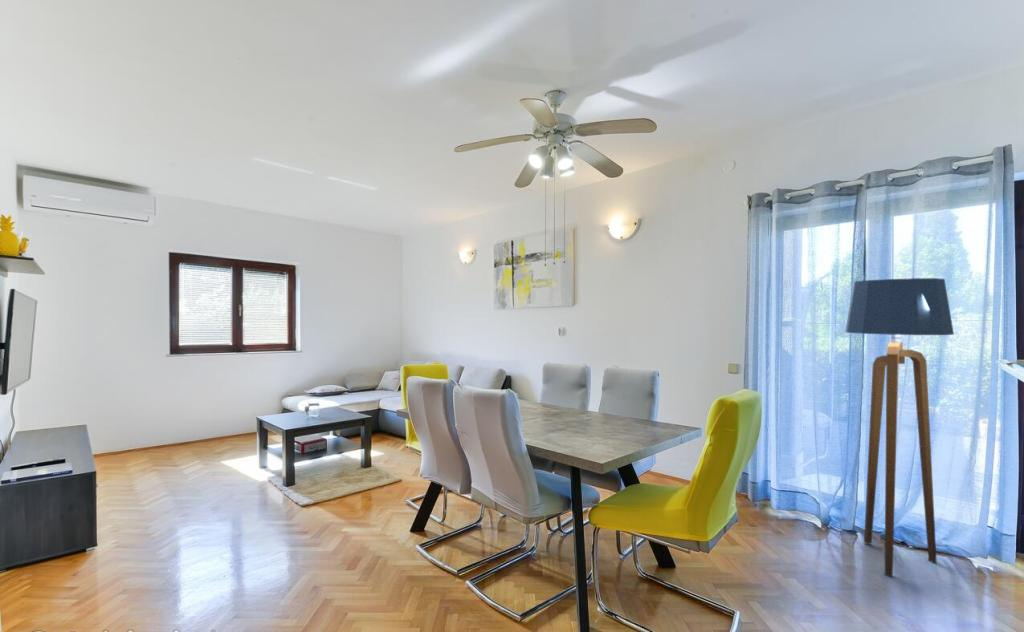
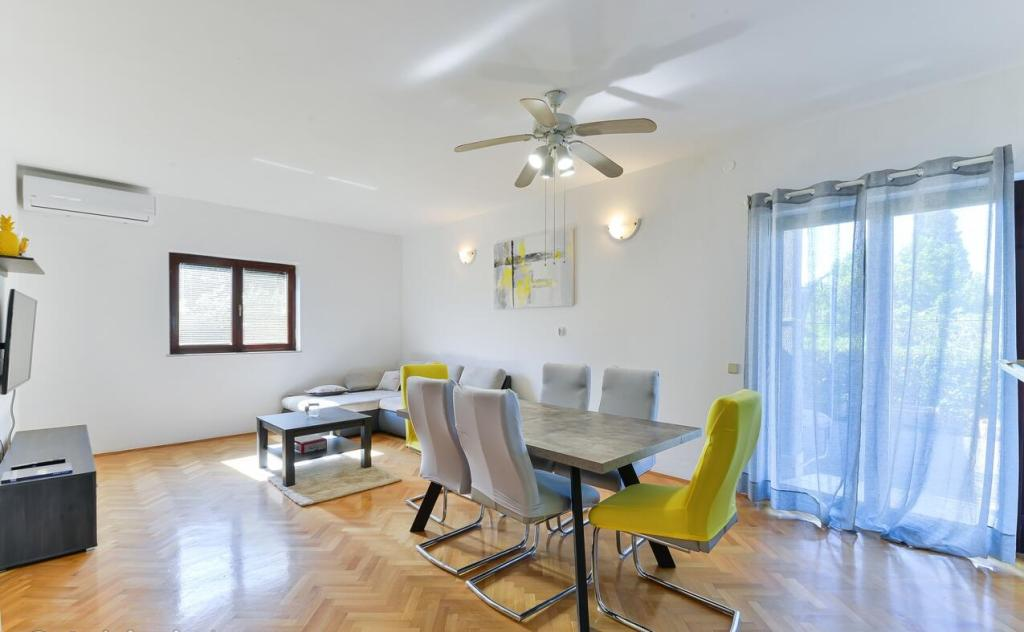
- floor lamp [844,277,955,578]
